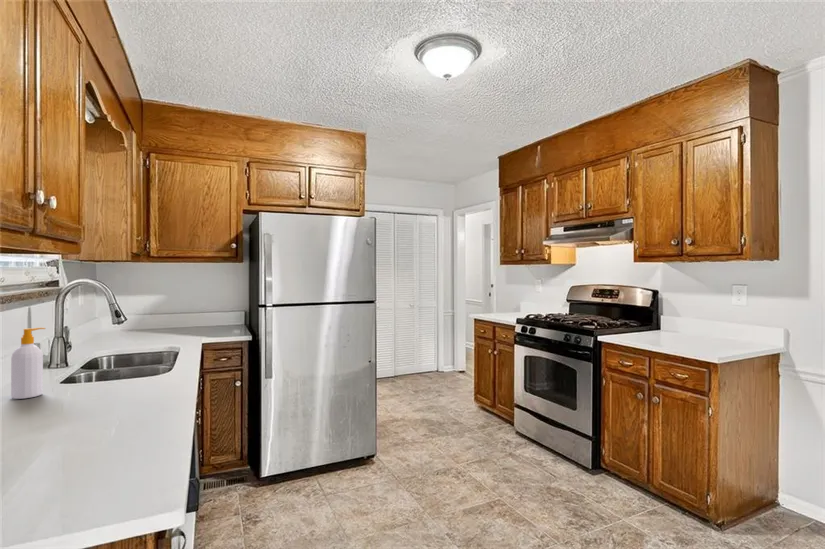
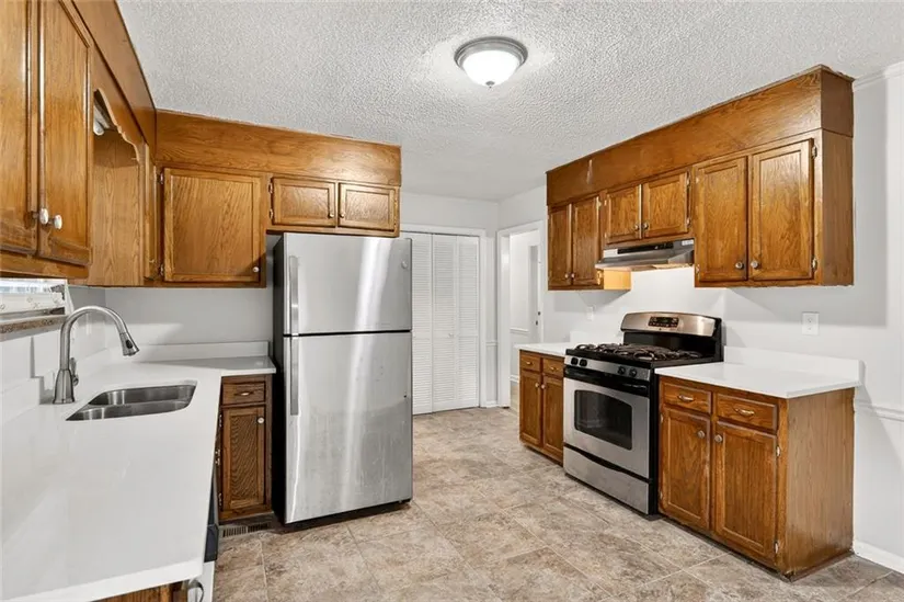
- soap bottle [10,327,46,400]
